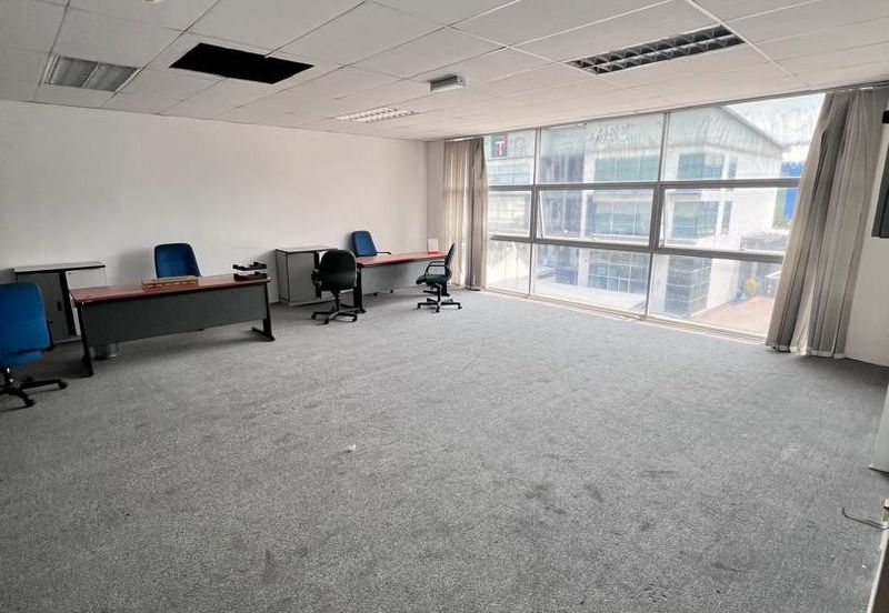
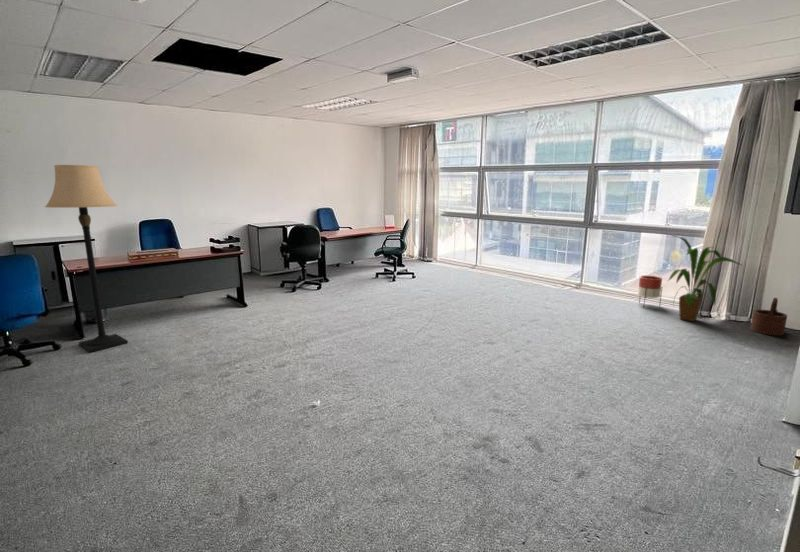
+ house plant [667,235,744,323]
+ lamp [44,164,129,353]
+ planter [637,275,663,309]
+ wooden bucket [750,297,788,336]
